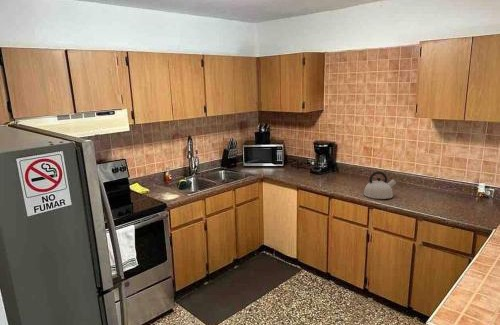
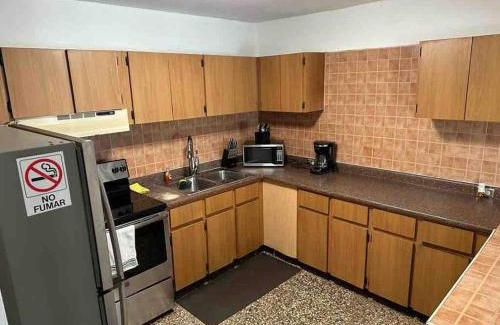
- kettle [363,171,397,200]
